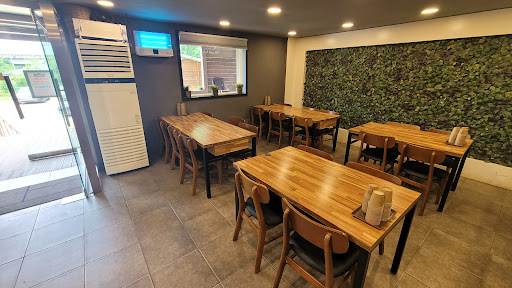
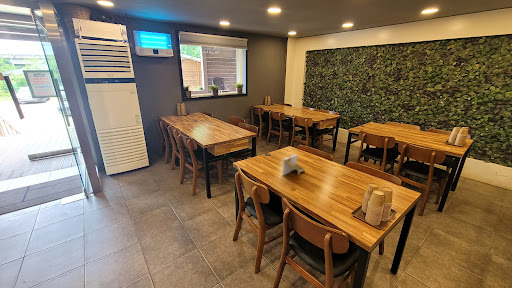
+ napkin holder [281,153,306,176]
